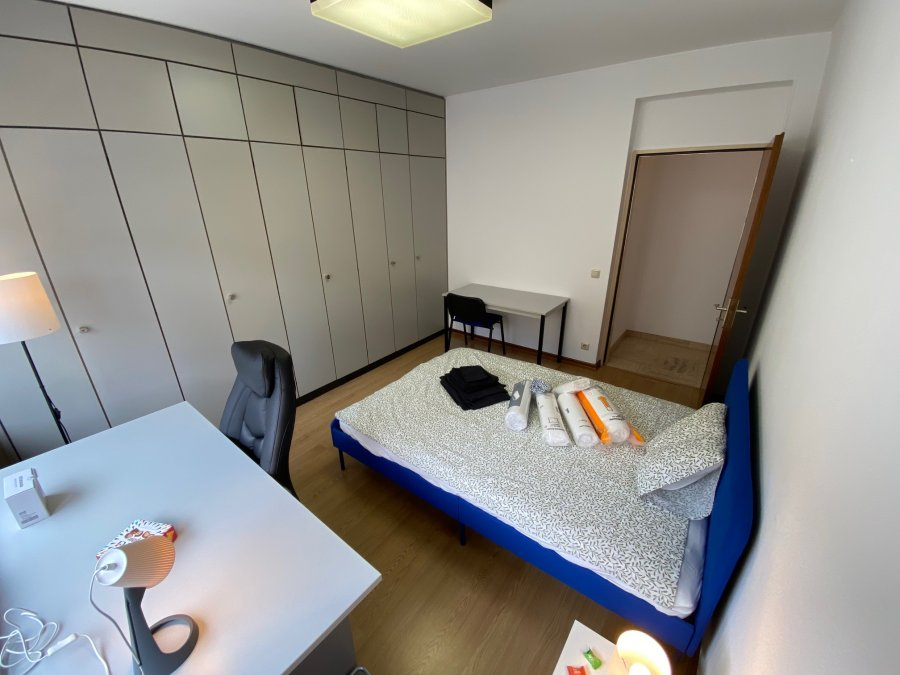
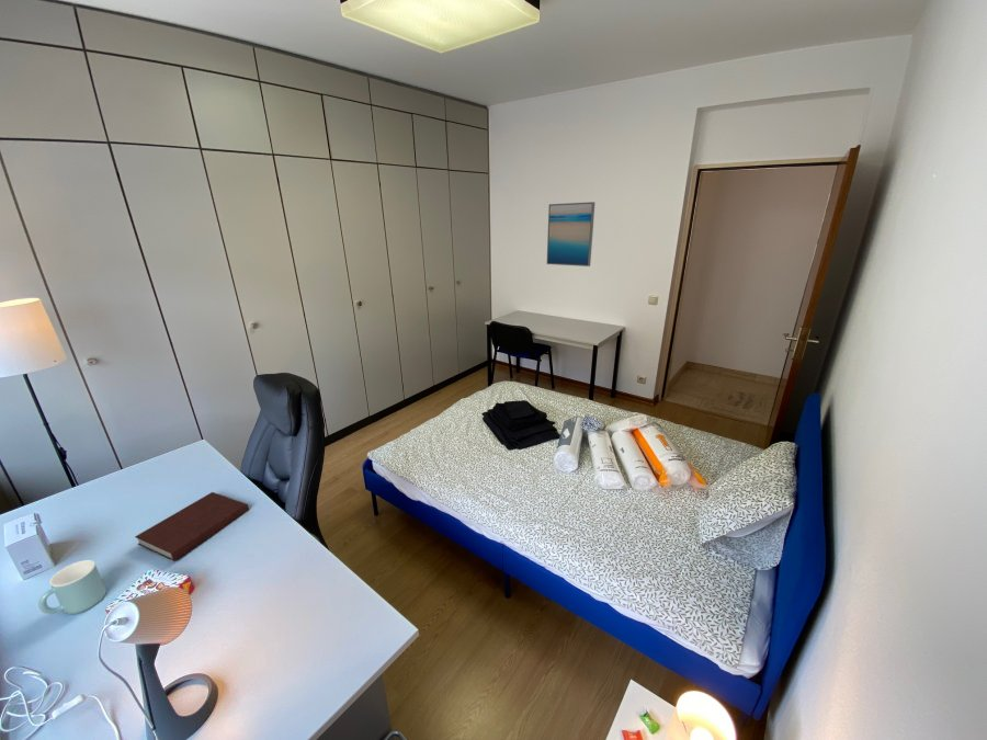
+ mug [37,559,107,615]
+ wall art [546,201,597,267]
+ notebook [134,491,250,562]
